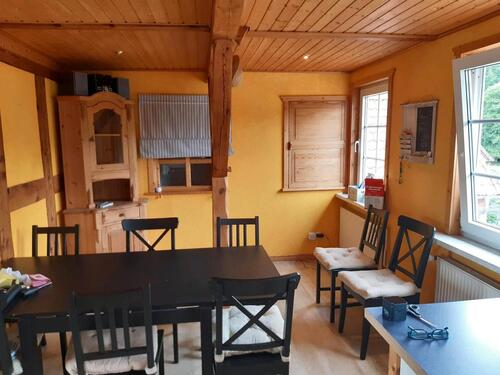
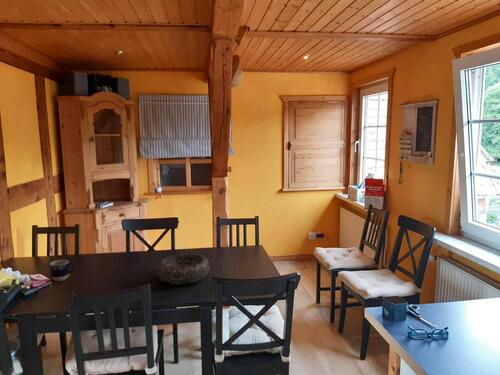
+ decorative bowl [155,253,211,285]
+ cup [49,259,75,282]
